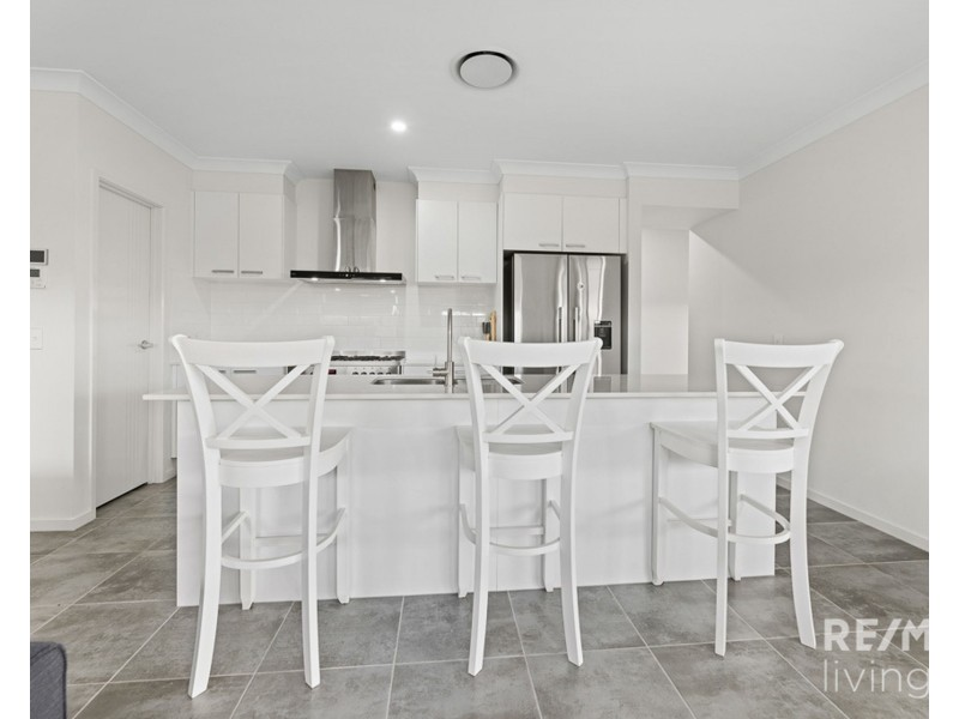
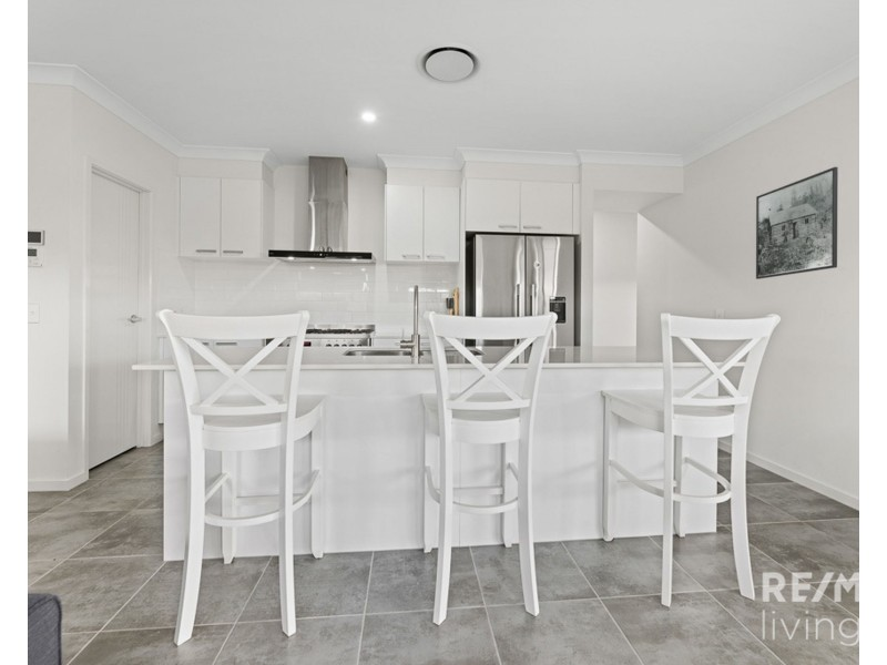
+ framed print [755,166,839,280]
